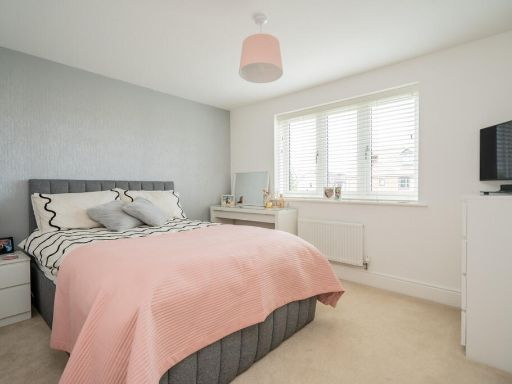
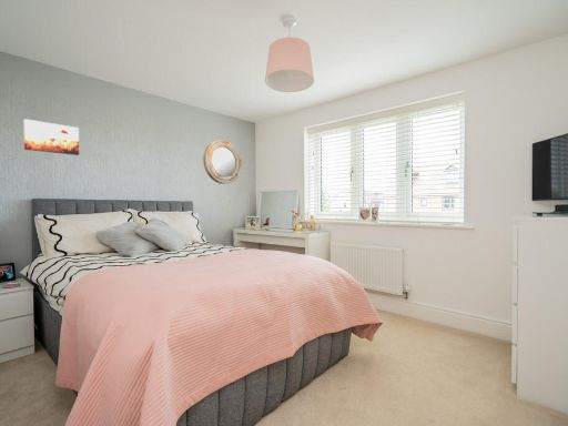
+ wall art [23,118,80,156]
+ home mirror [202,139,243,185]
